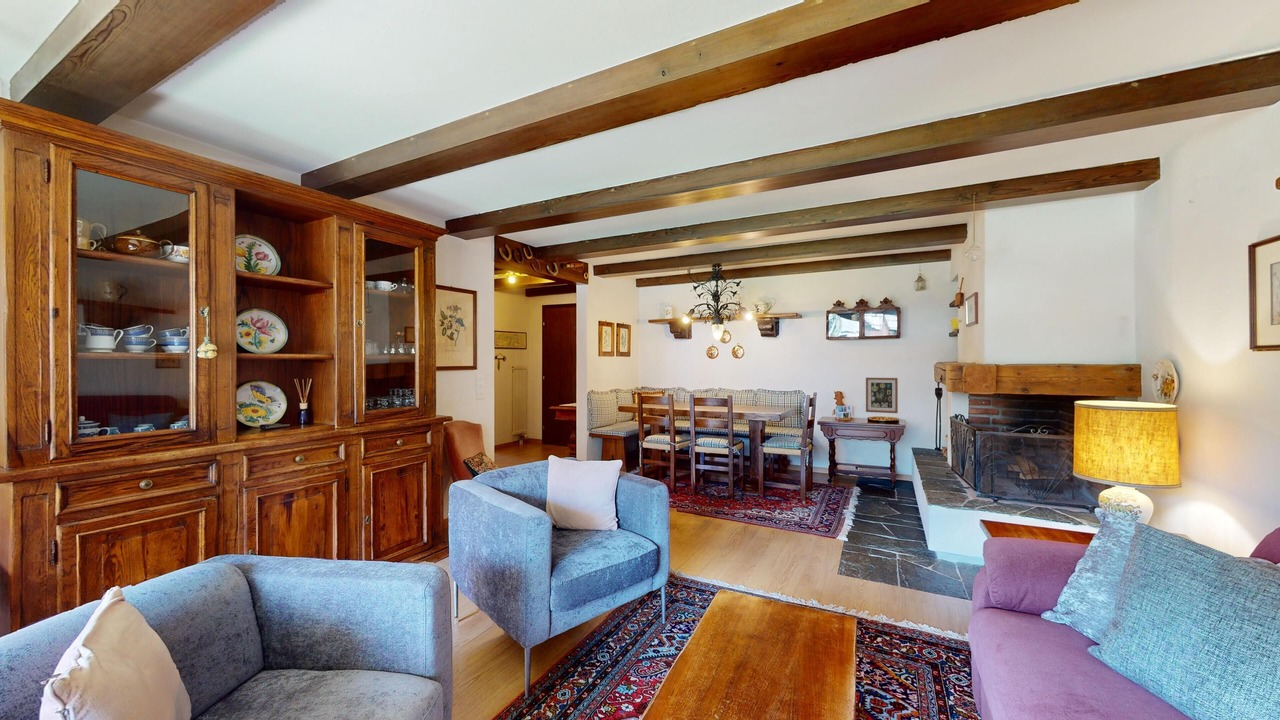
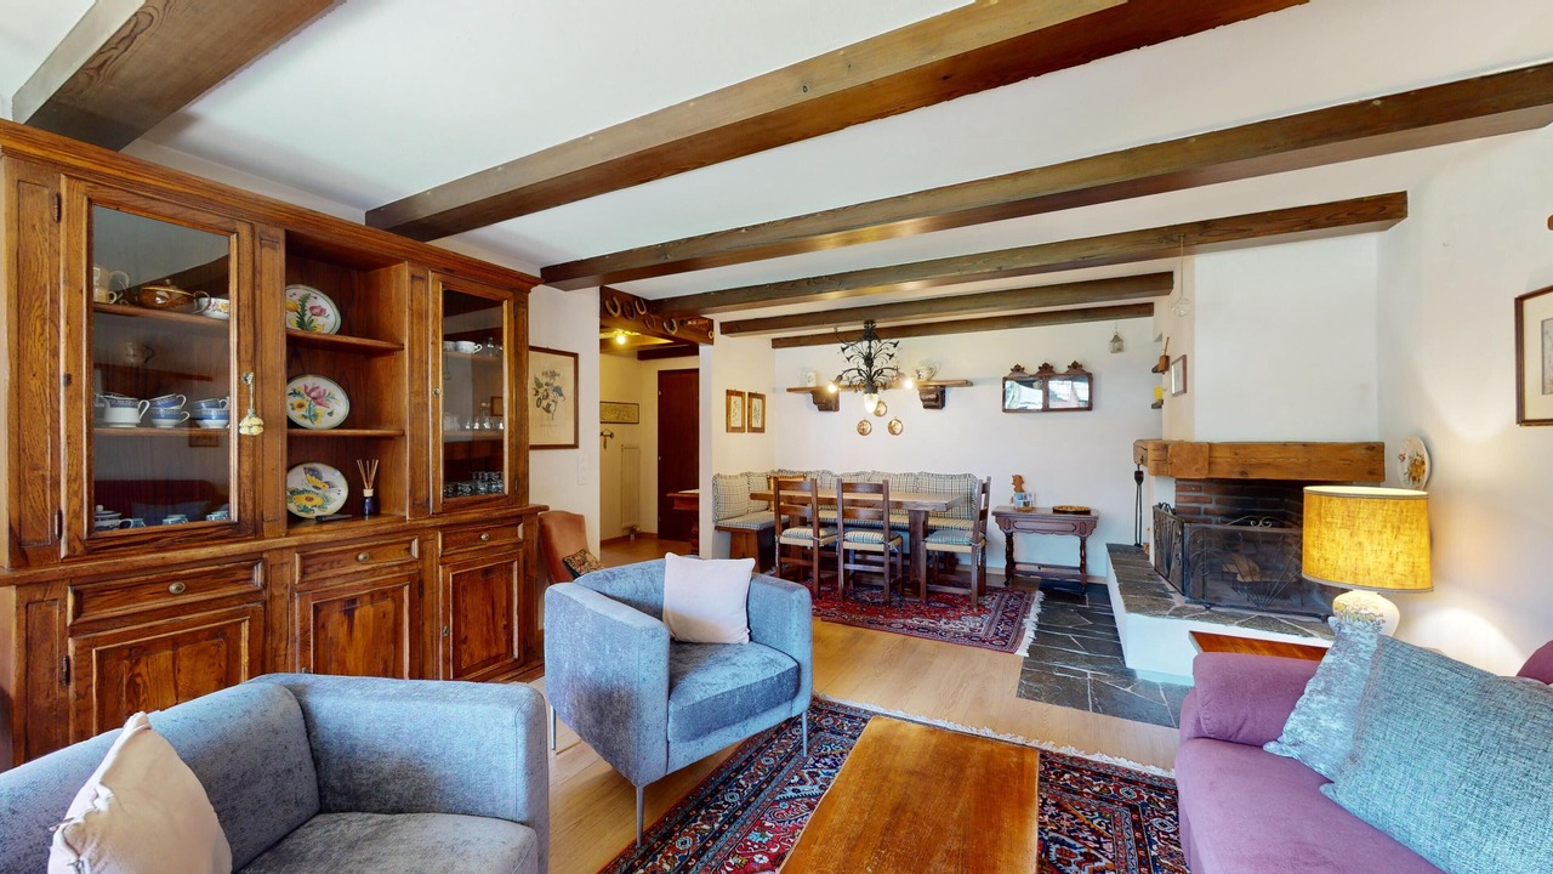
- wall art [865,377,899,414]
